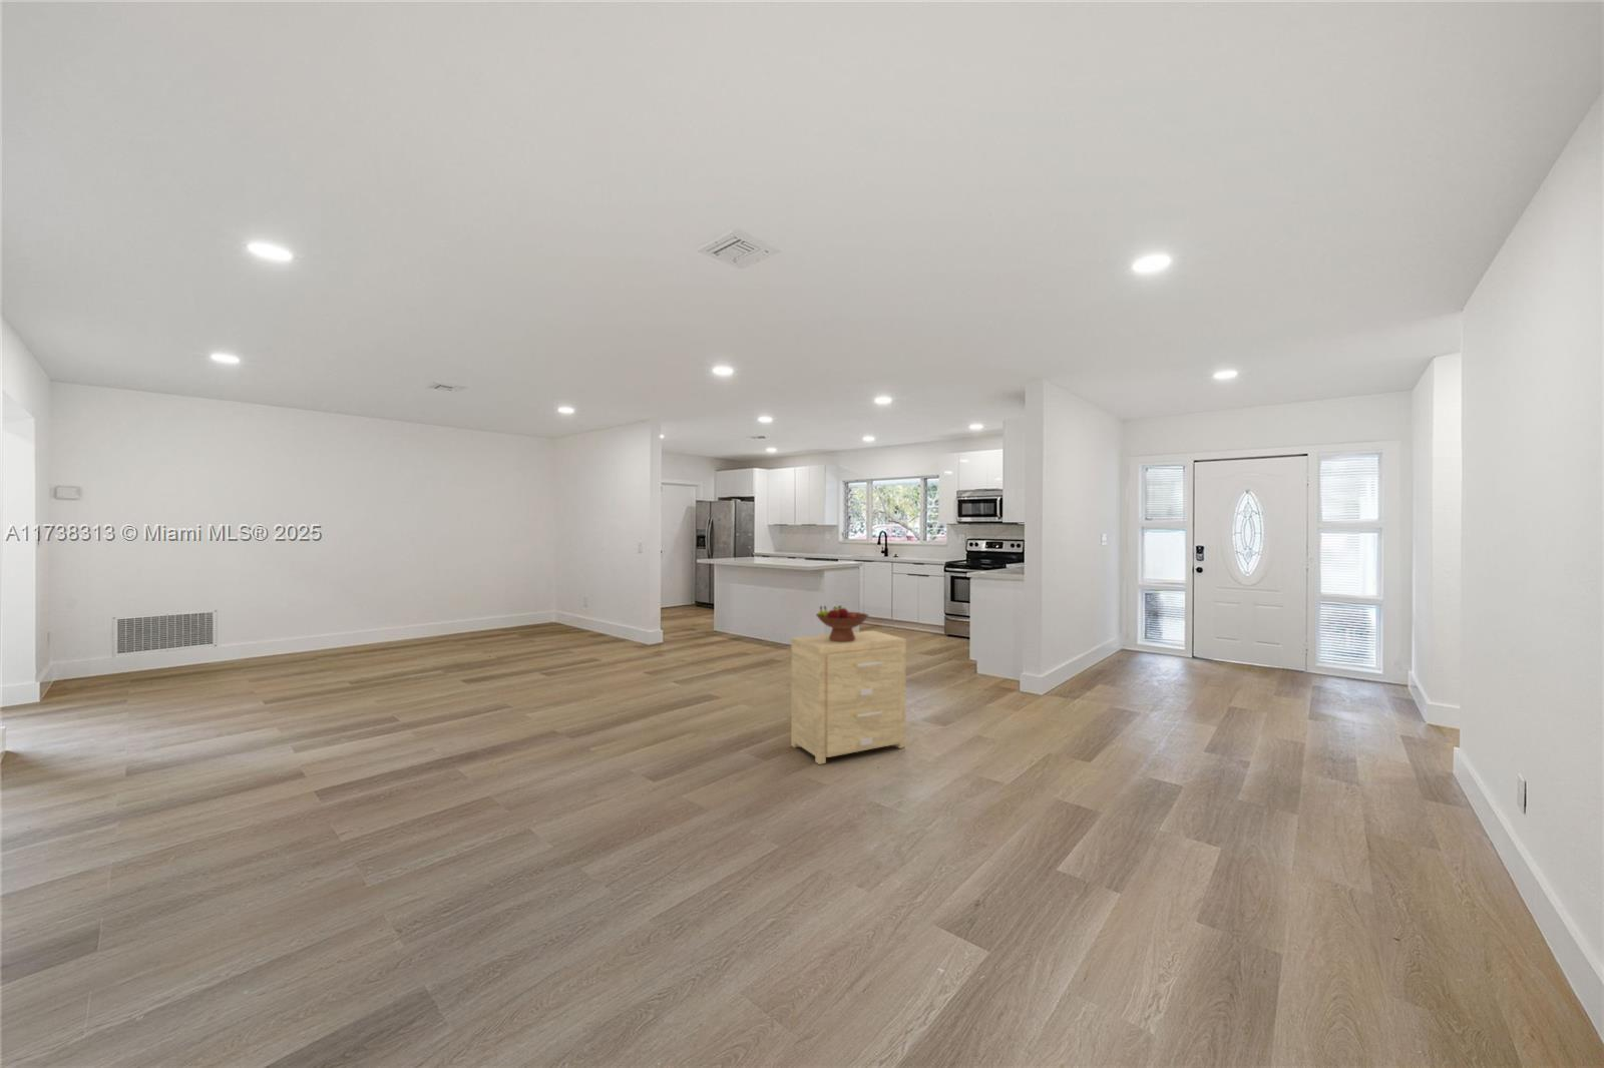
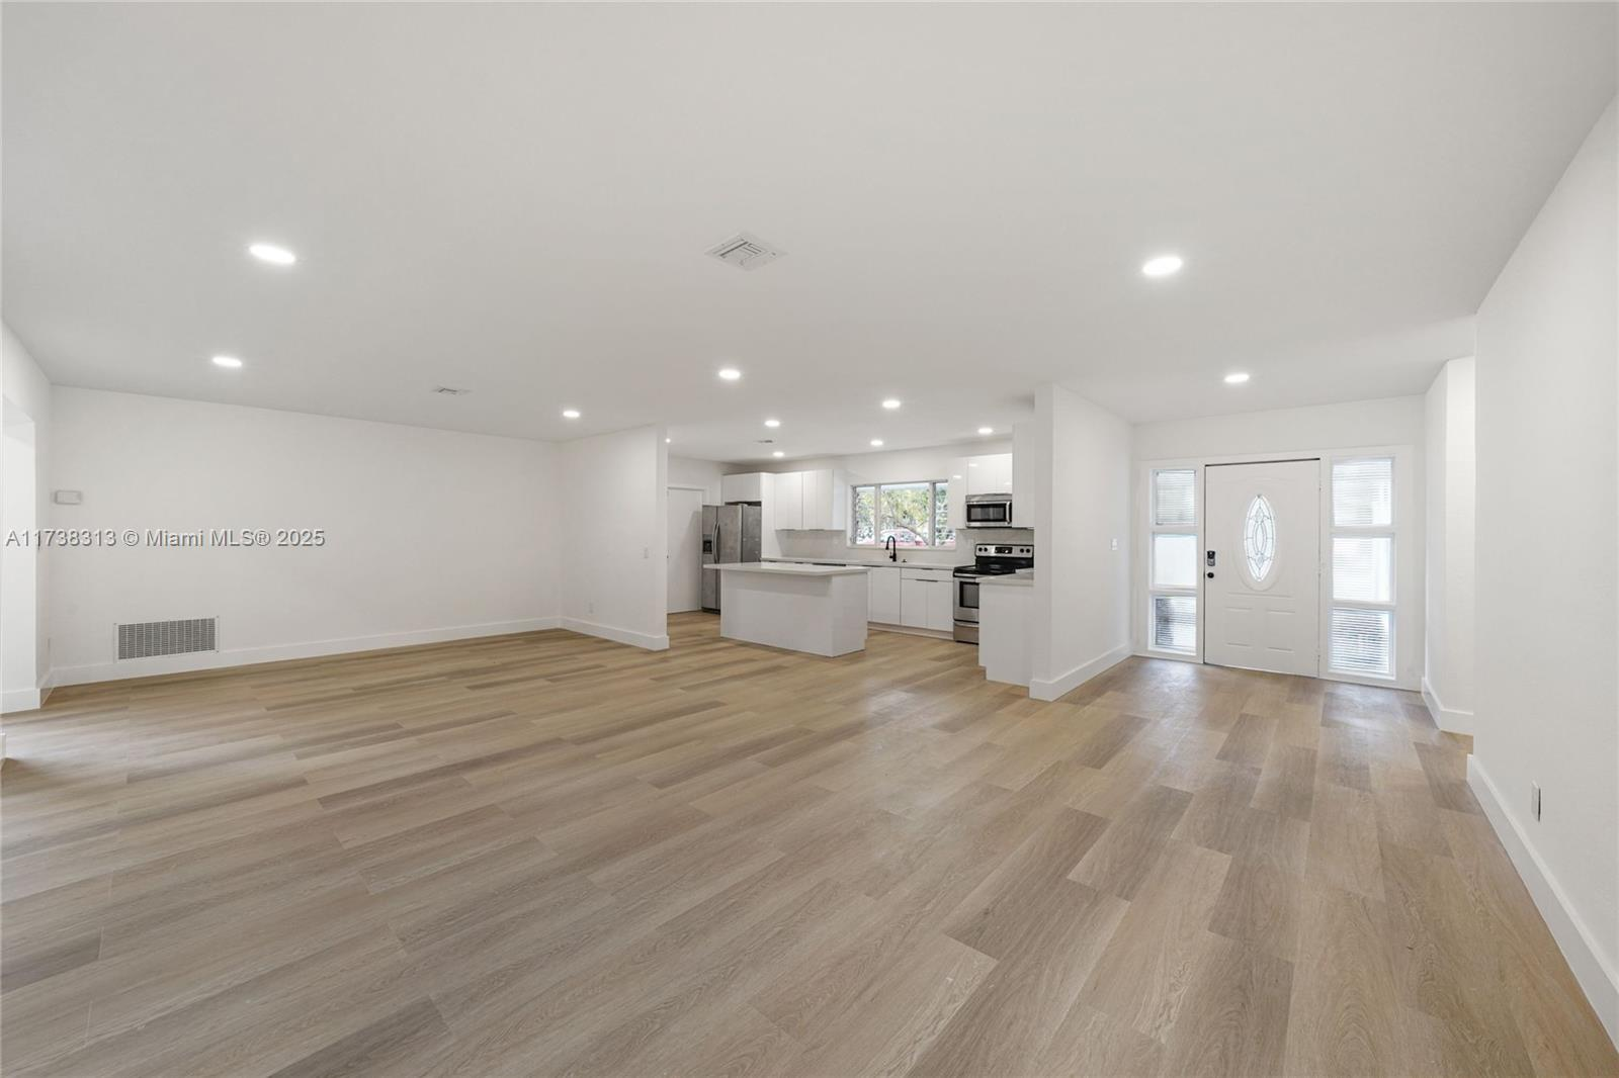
- fruit bowl [815,604,871,642]
- side table [789,631,908,765]
